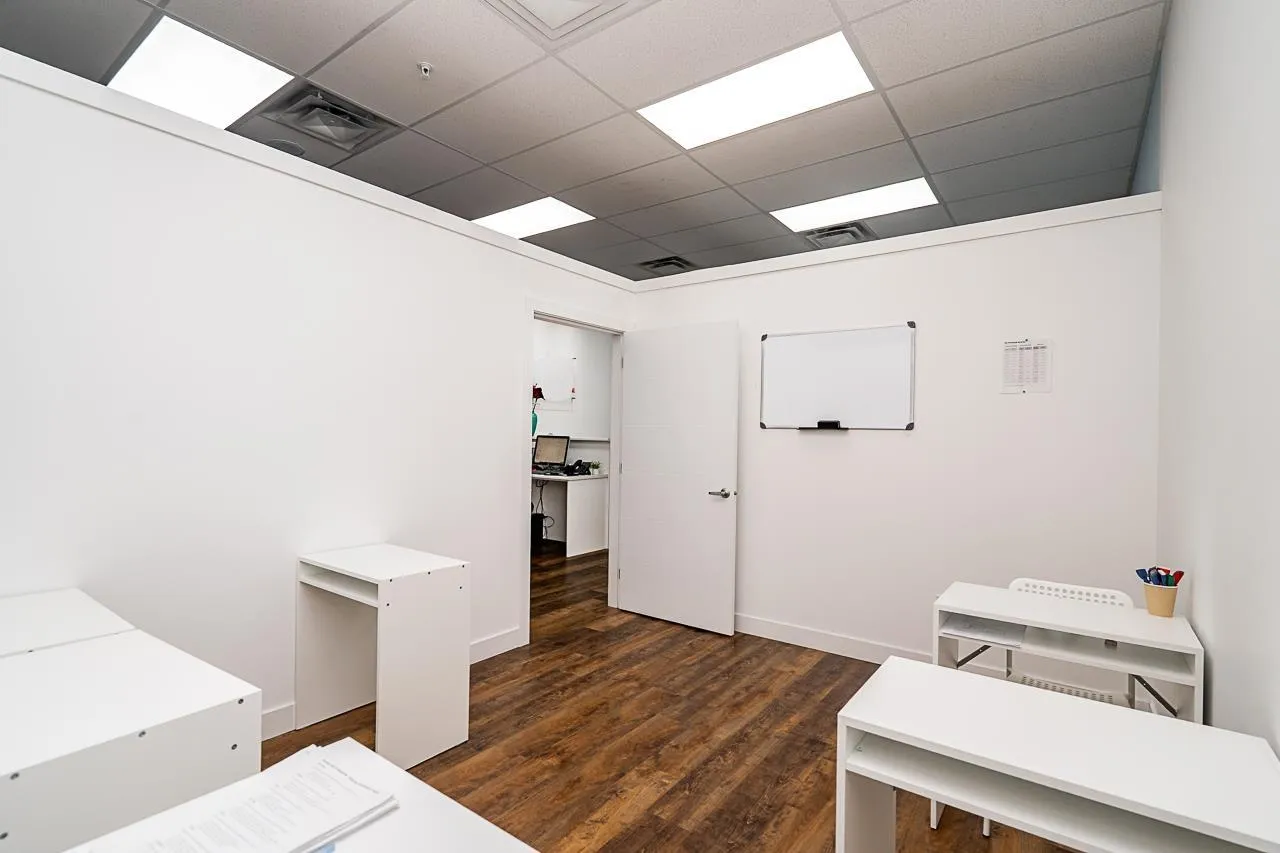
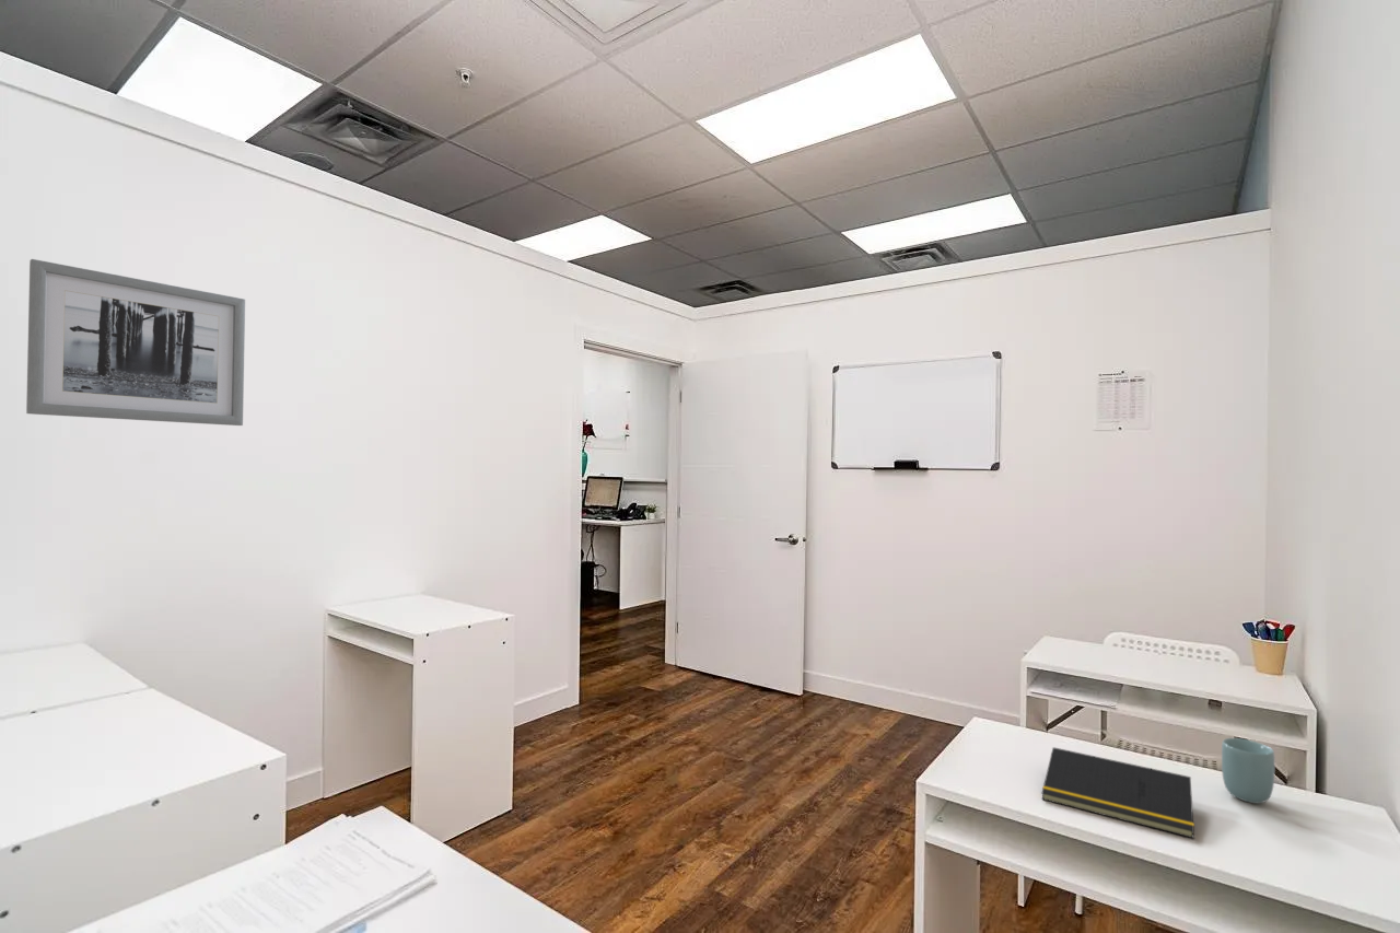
+ notepad [1041,746,1195,839]
+ cup [1221,737,1275,804]
+ wall art [25,258,246,427]
